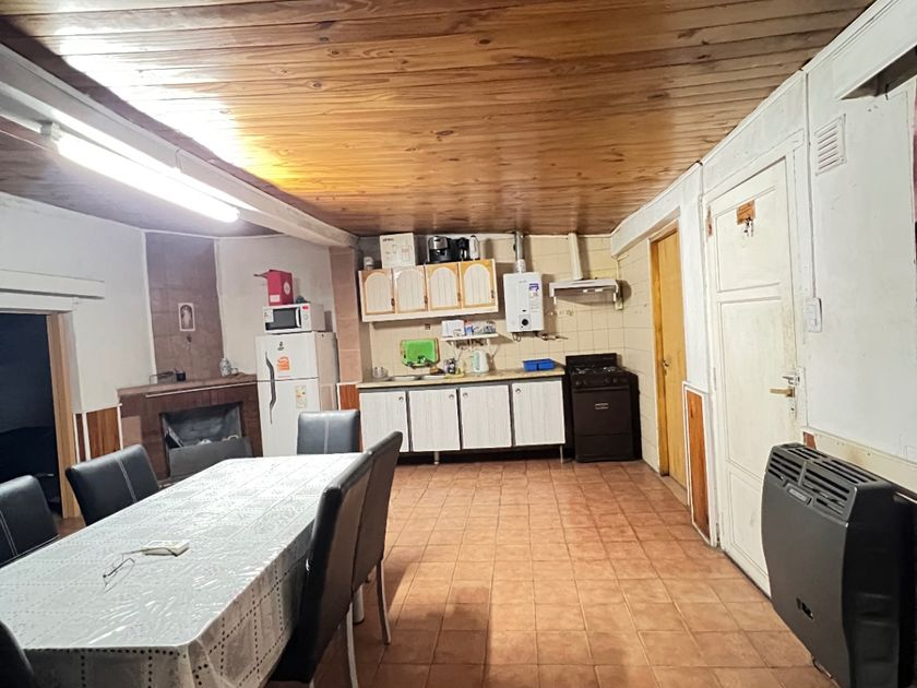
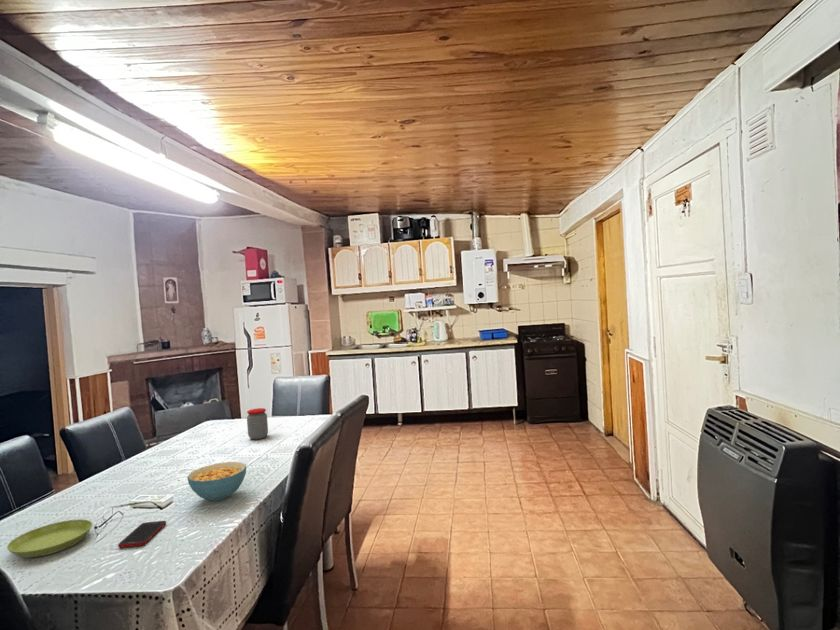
+ cell phone [117,520,167,549]
+ cereal bowl [186,461,247,502]
+ jar [246,407,269,440]
+ saucer [6,518,93,558]
